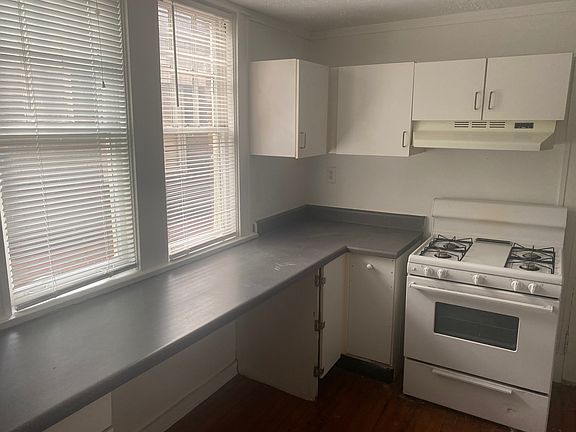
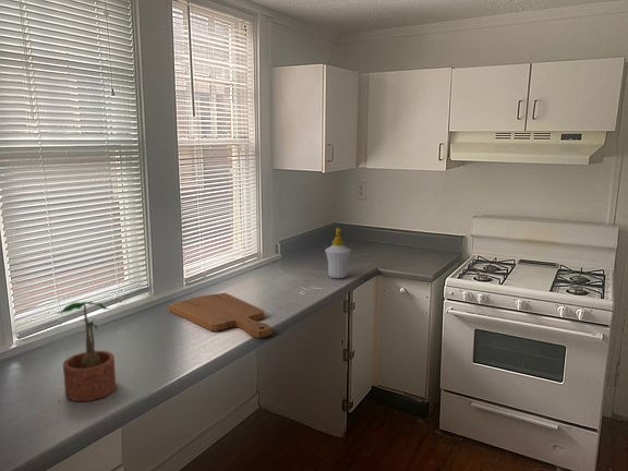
+ potted plant [55,301,117,402]
+ soap bottle [324,227,351,279]
+ cutting board [168,292,273,339]
